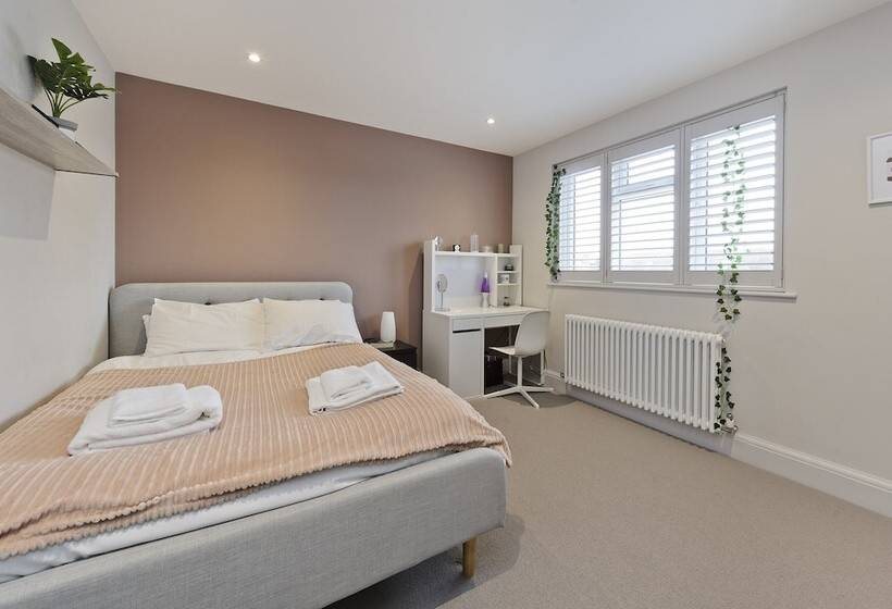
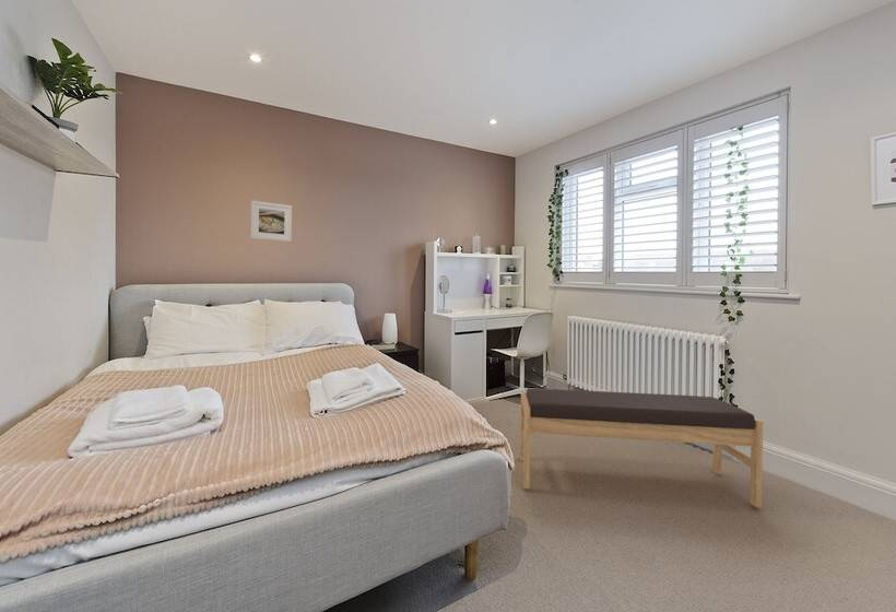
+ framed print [250,199,293,243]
+ bench [519,388,764,508]
